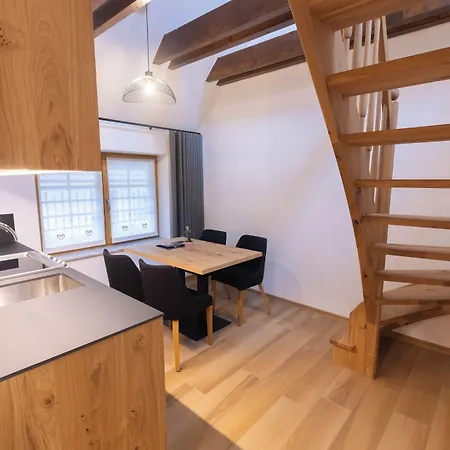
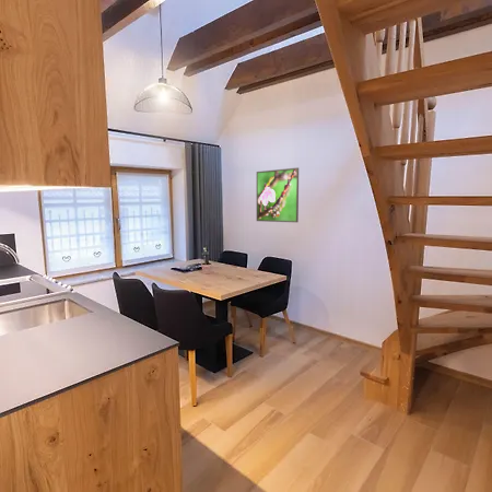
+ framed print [256,166,300,223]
